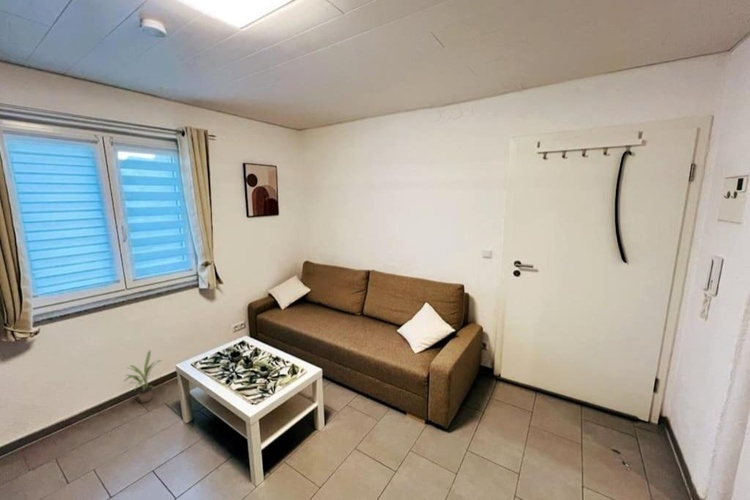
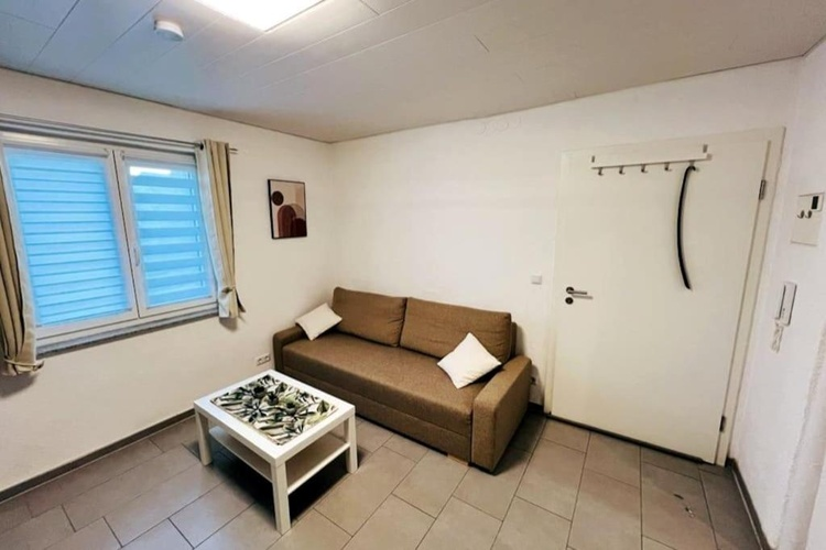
- potted plant [123,349,163,404]
